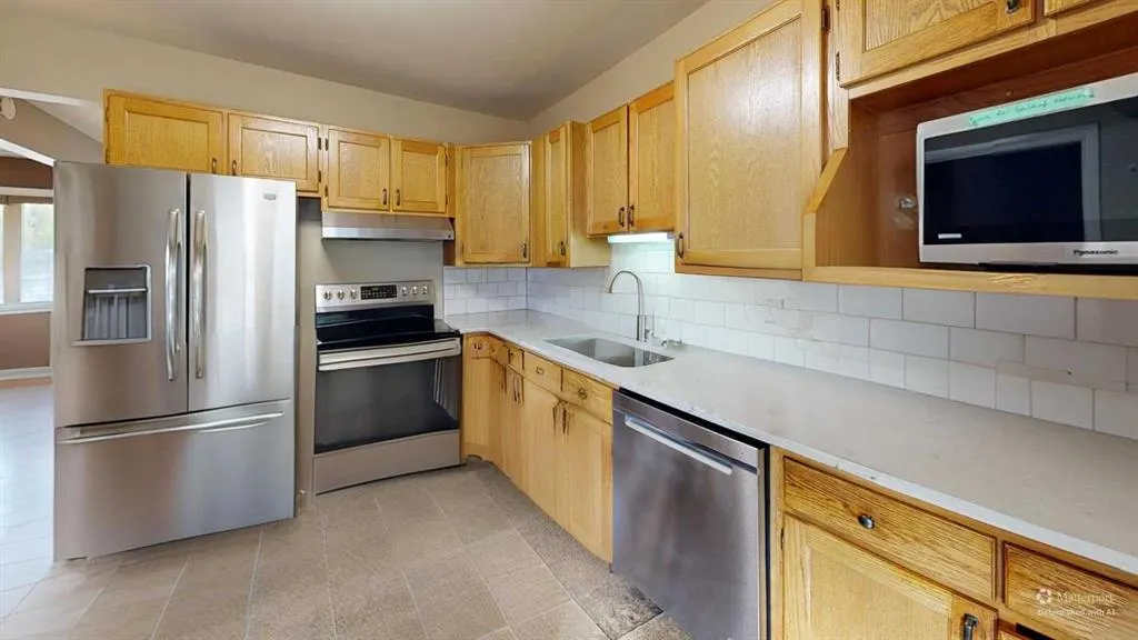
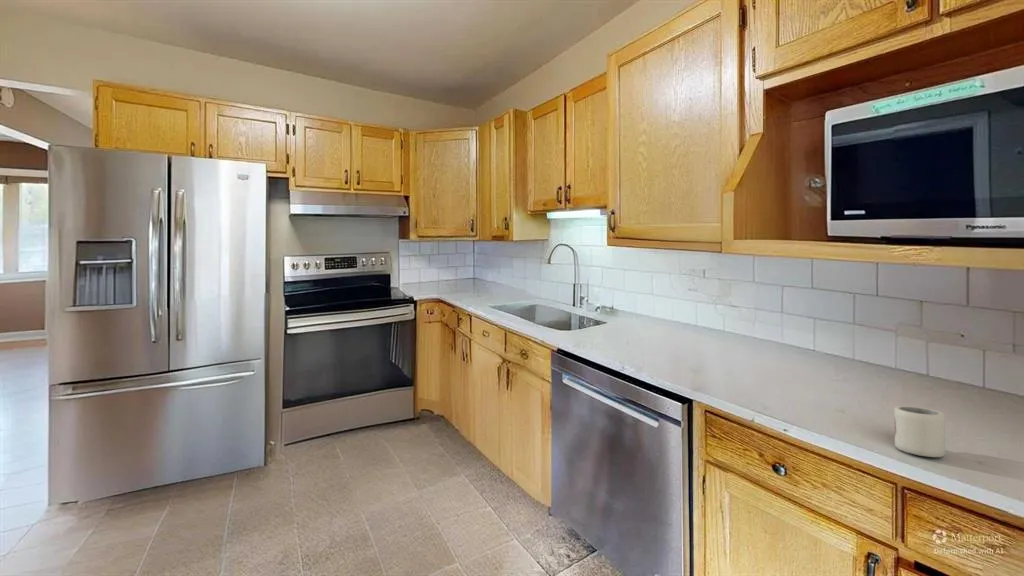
+ cup [893,405,946,458]
